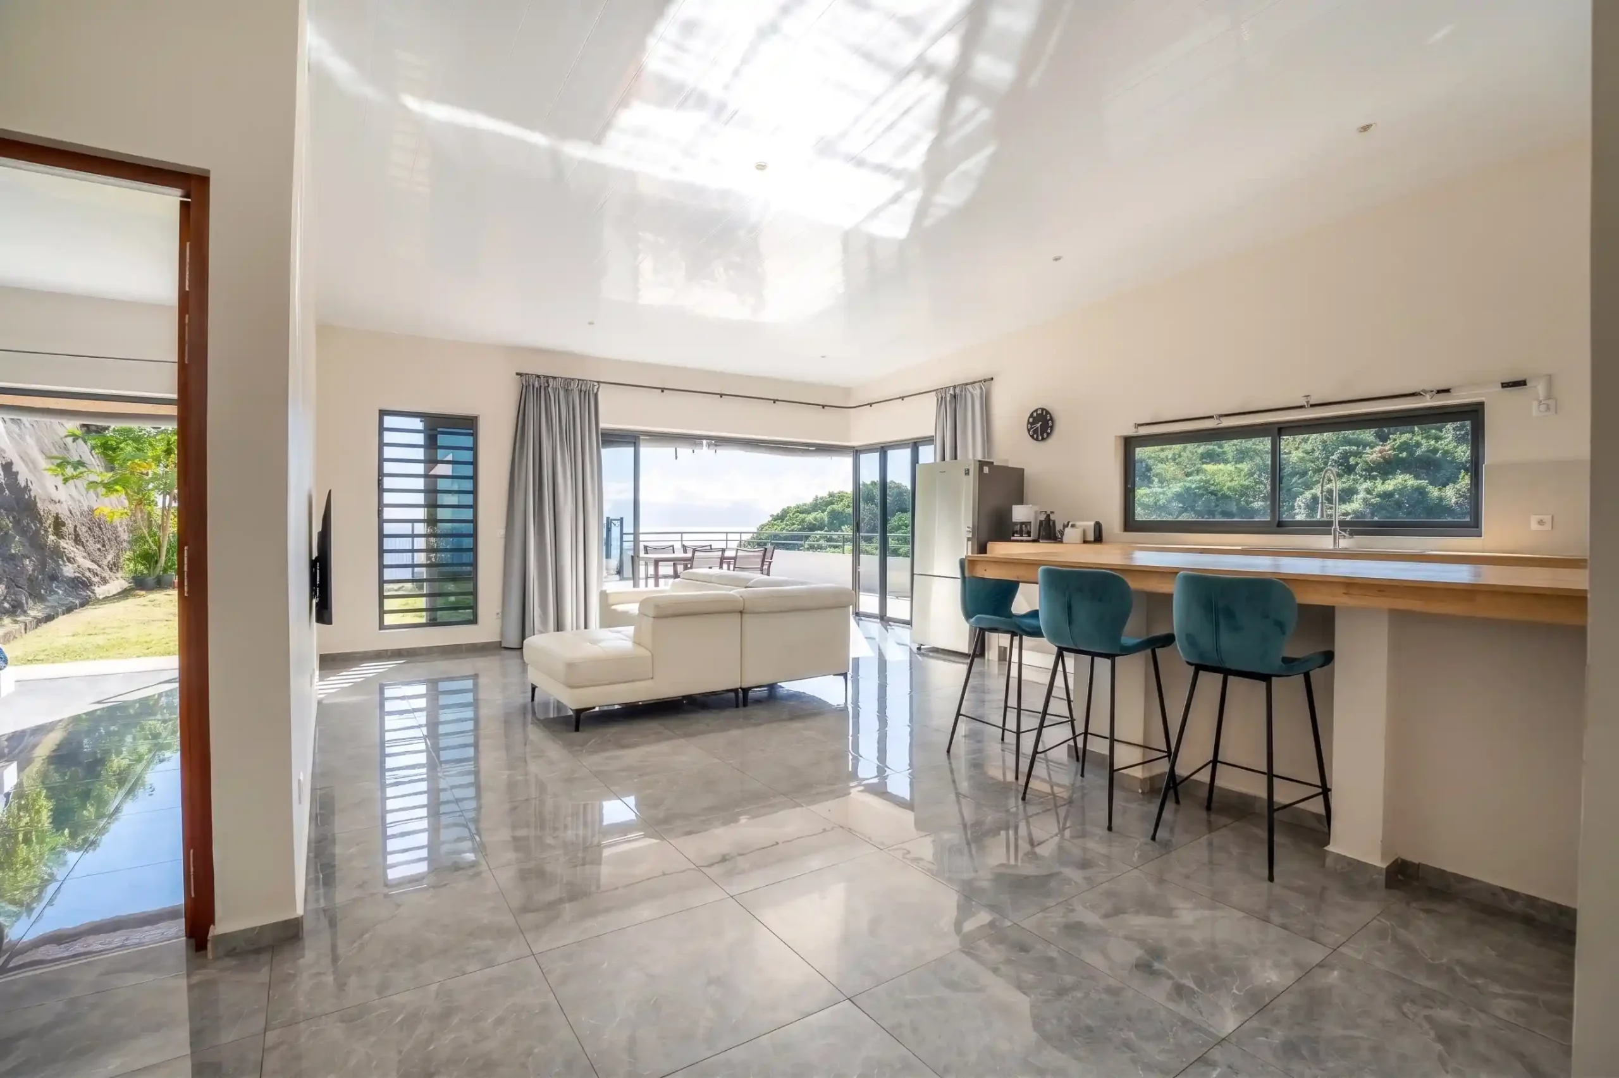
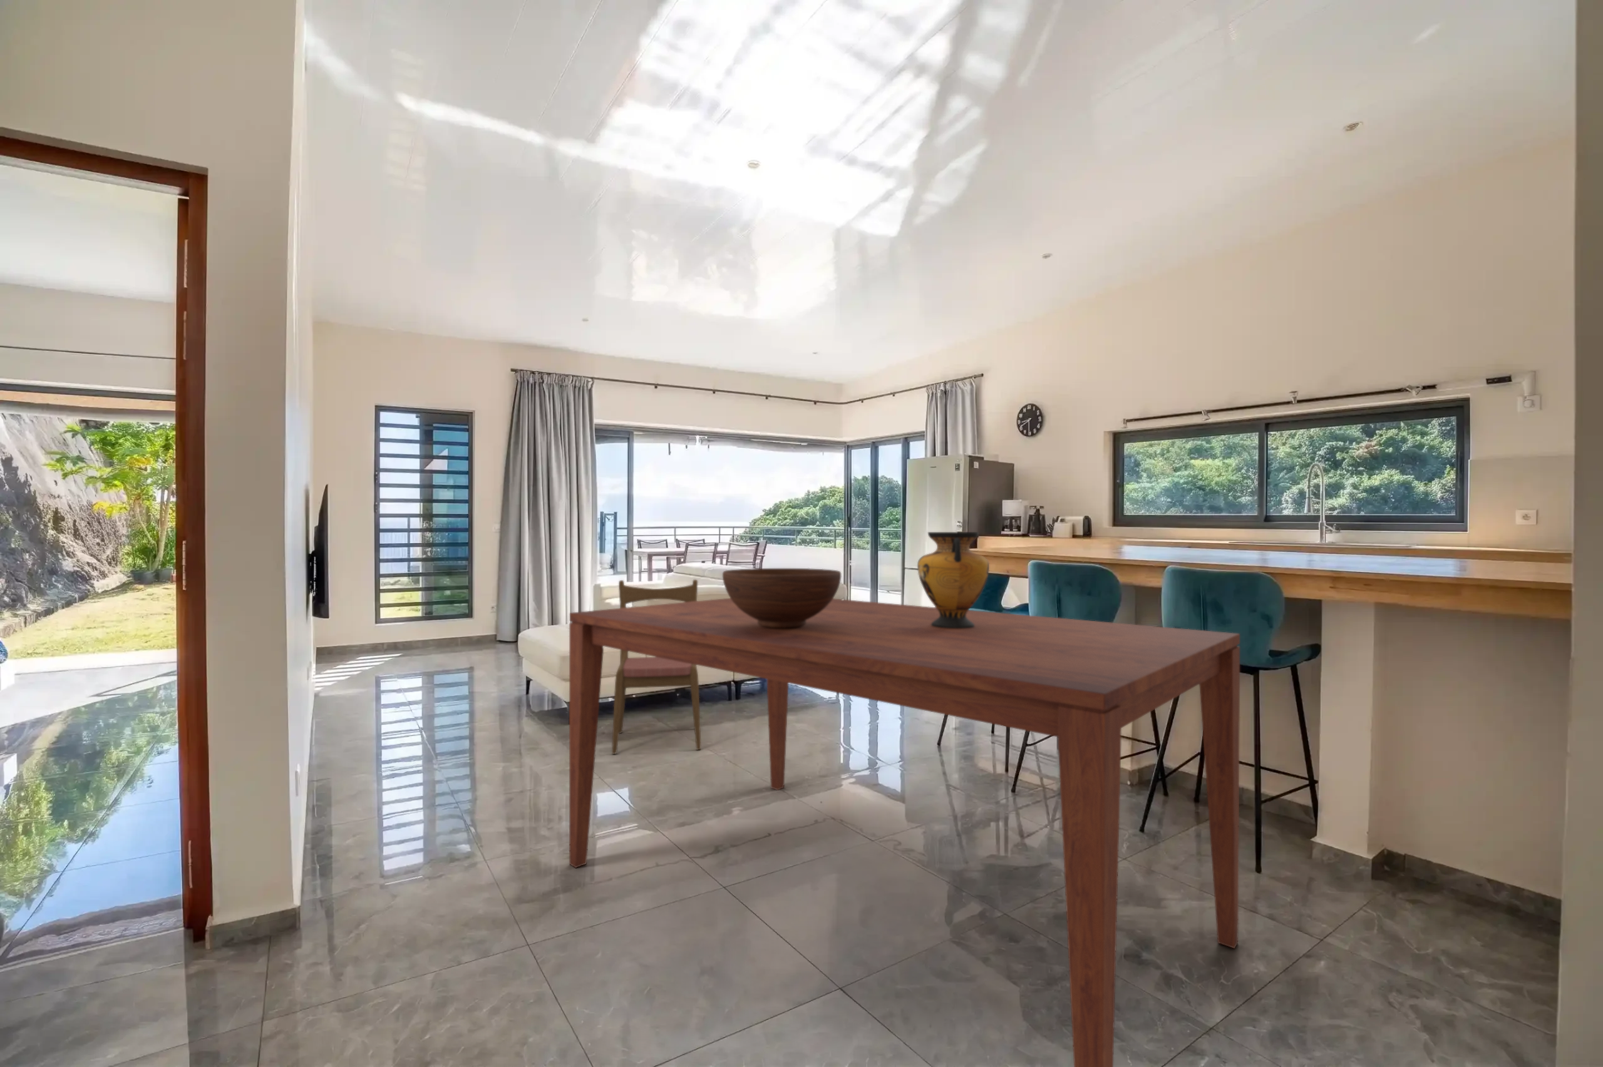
+ dining chair [611,579,701,755]
+ vase [917,531,990,629]
+ fruit bowl [722,568,842,629]
+ dining table [568,598,1241,1067]
